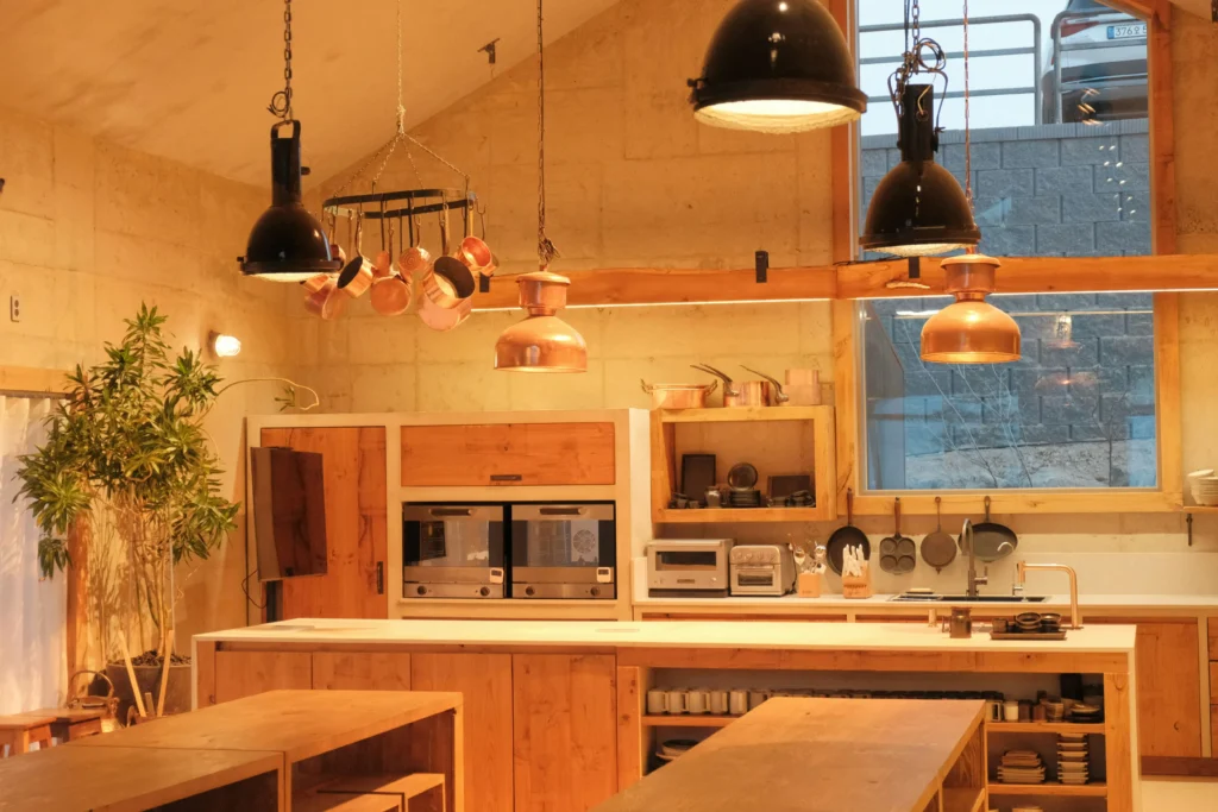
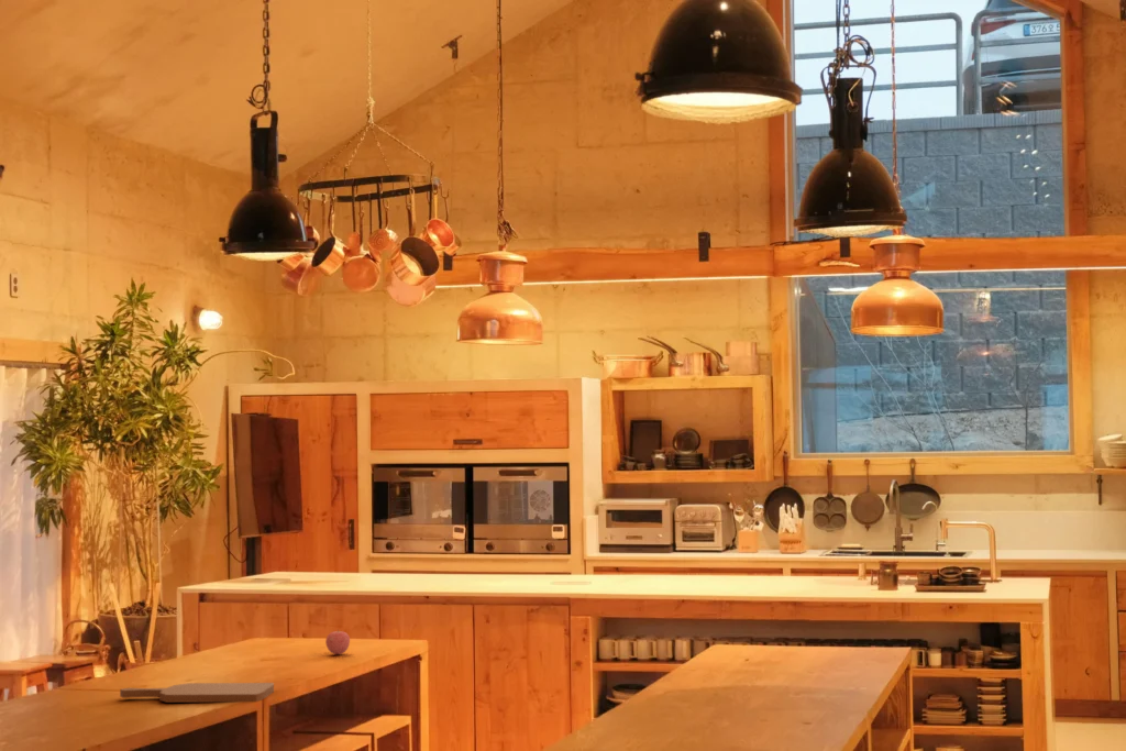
+ cutting board [119,682,275,704]
+ apple [324,628,351,655]
